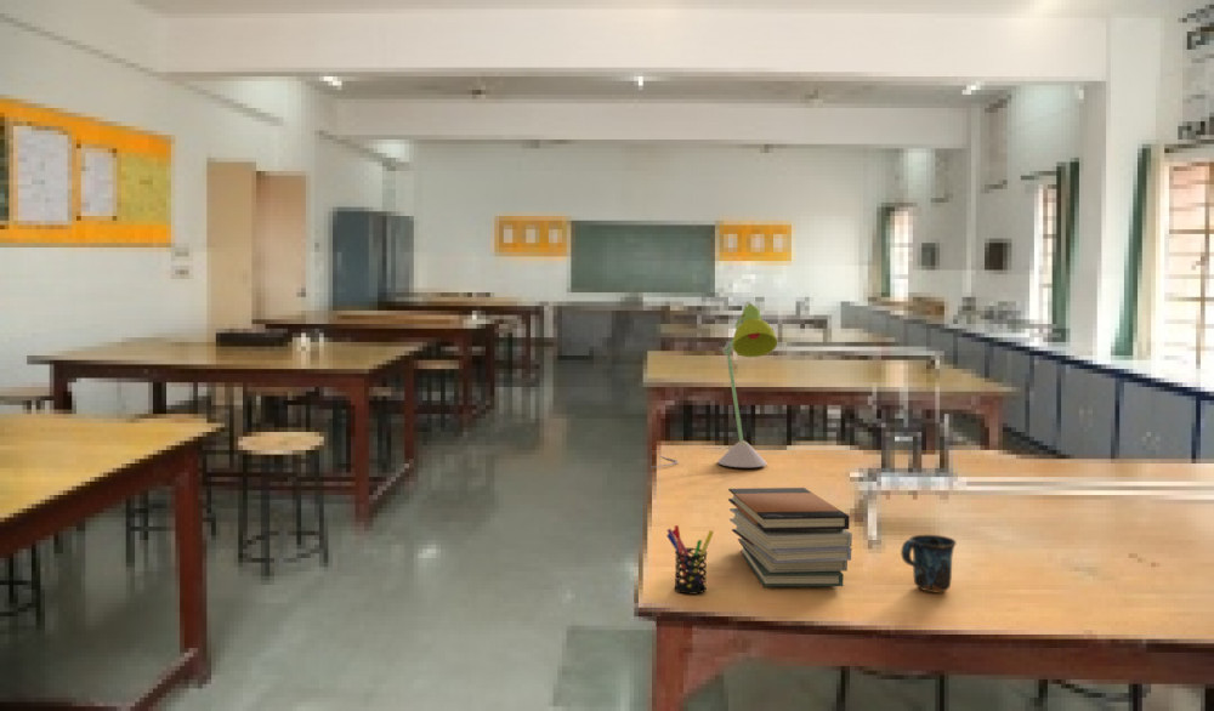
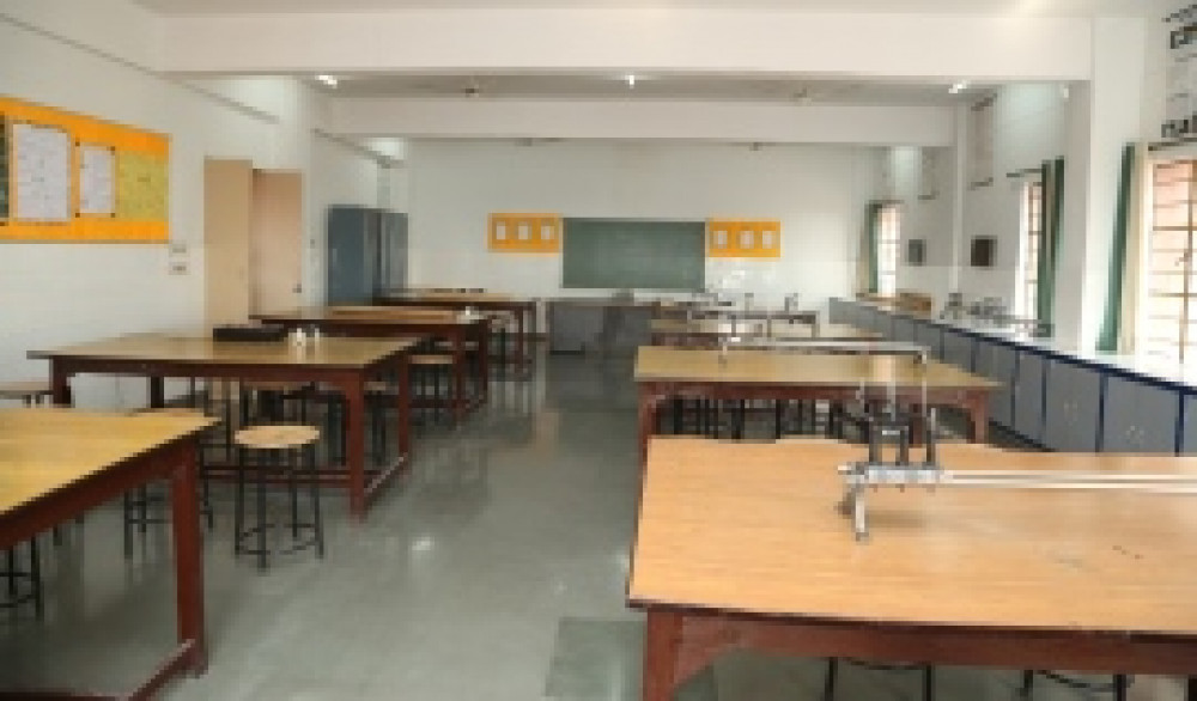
- mug [900,534,958,593]
- desk lamp [652,300,779,468]
- pen holder [665,524,715,596]
- book stack [727,487,853,587]
